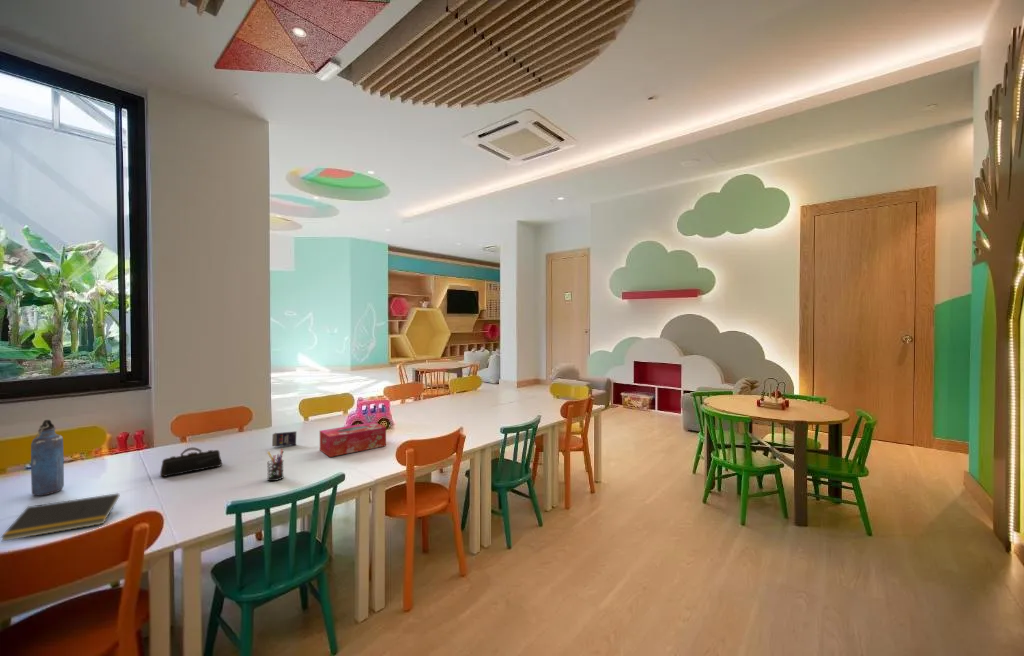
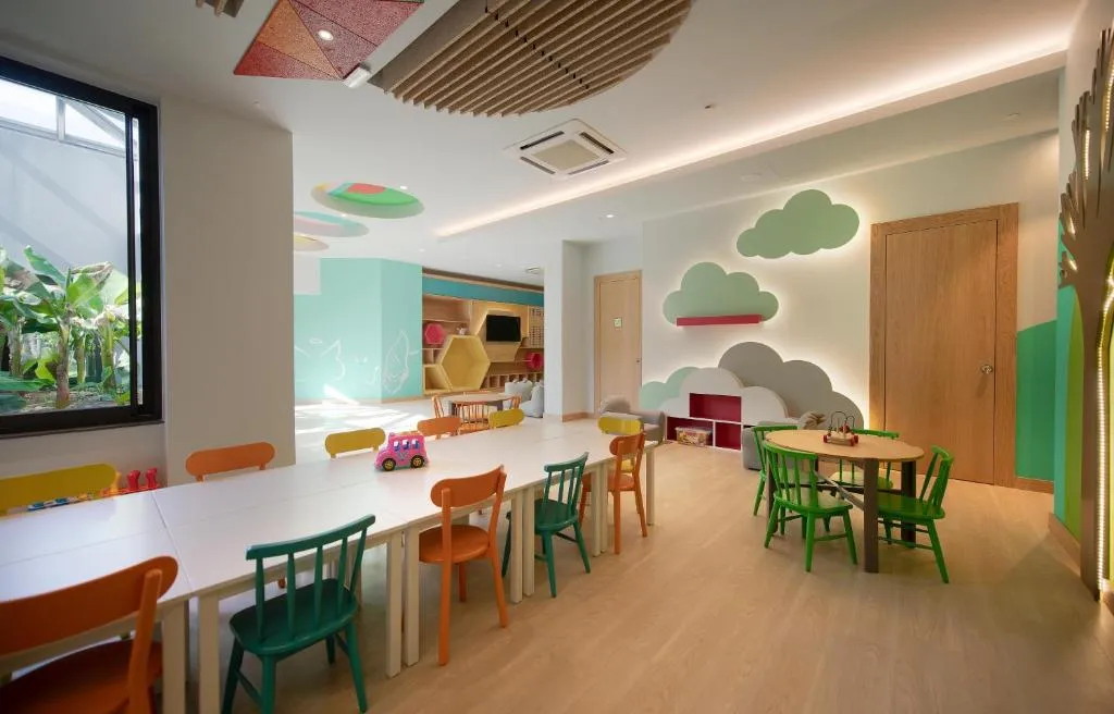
- crayon box [271,430,297,448]
- water bottle [30,419,65,497]
- notepad [0,492,120,542]
- pen holder [266,448,285,482]
- tissue box [319,421,387,458]
- pencil case [159,447,223,478]
